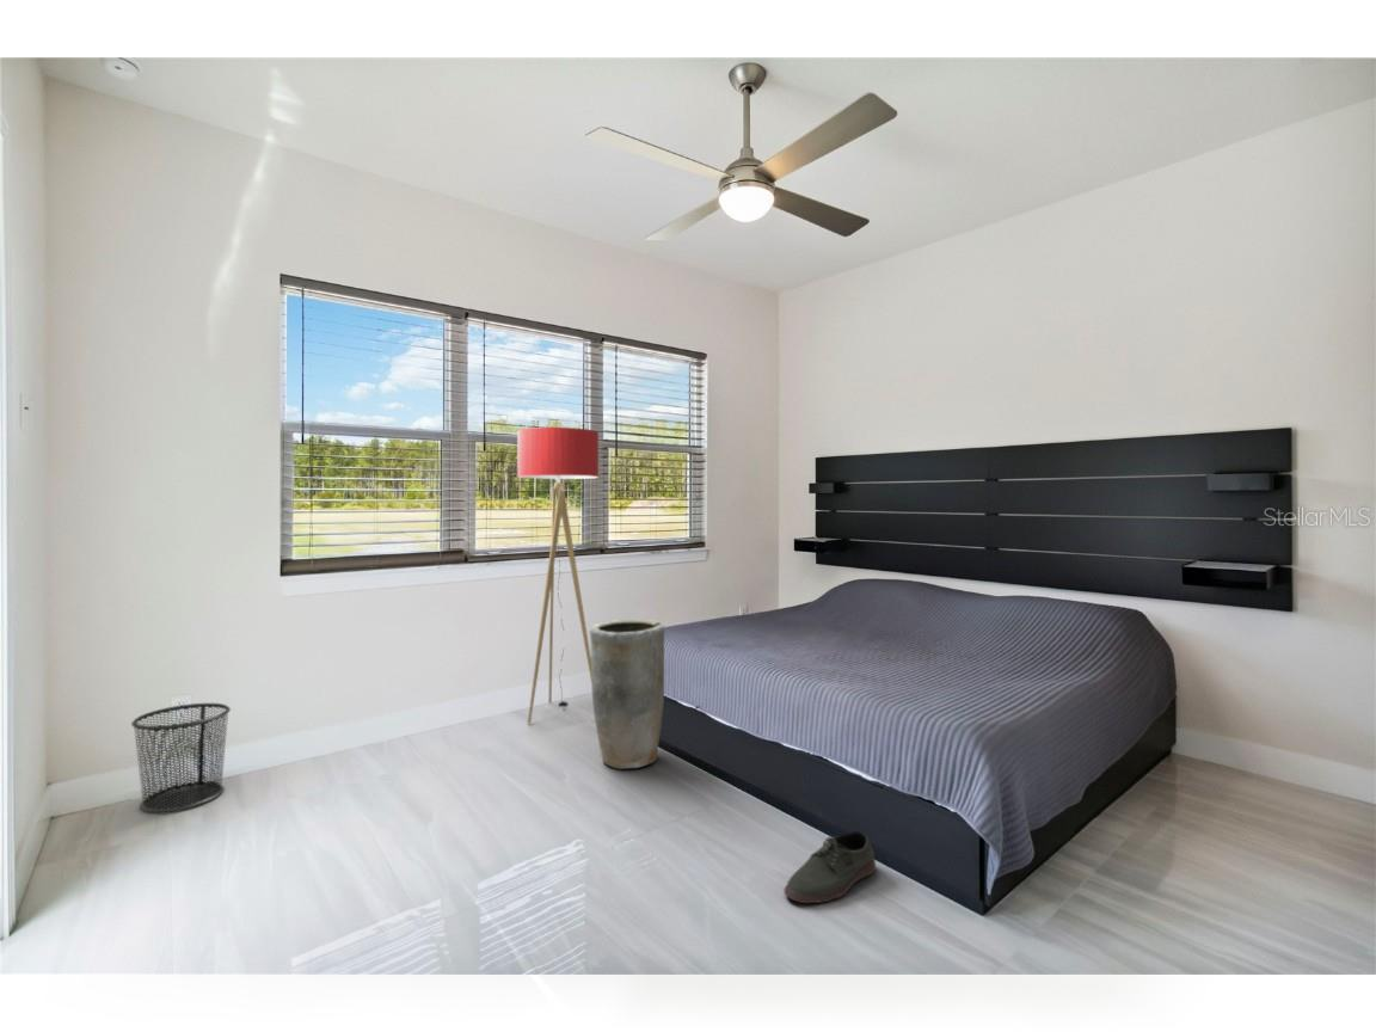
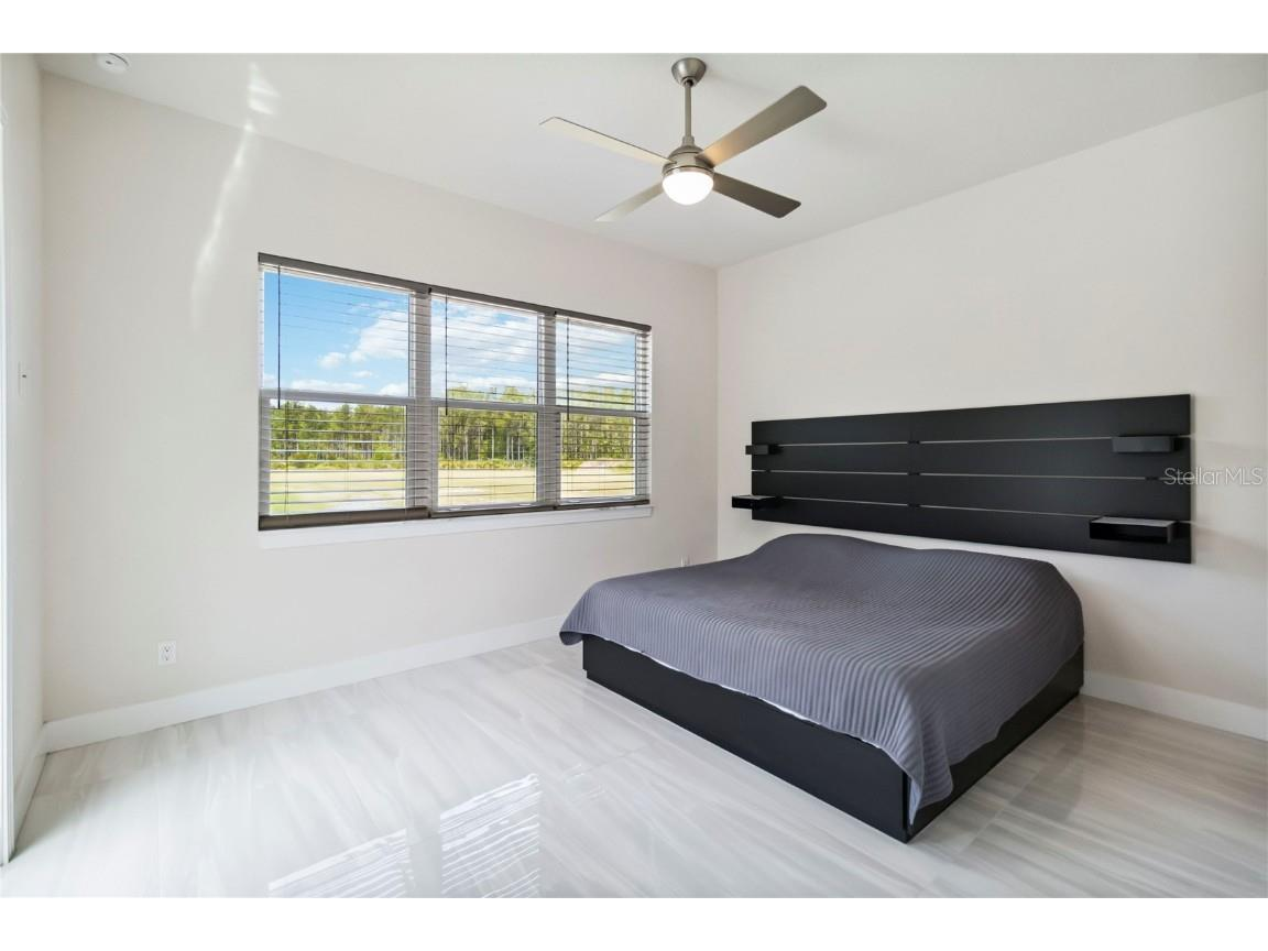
- floor lamp [516,426,600,725]
- vase [589,619,665,770]
- waste bin [130,702,232,813]
- shoe [782,830,877,904]
